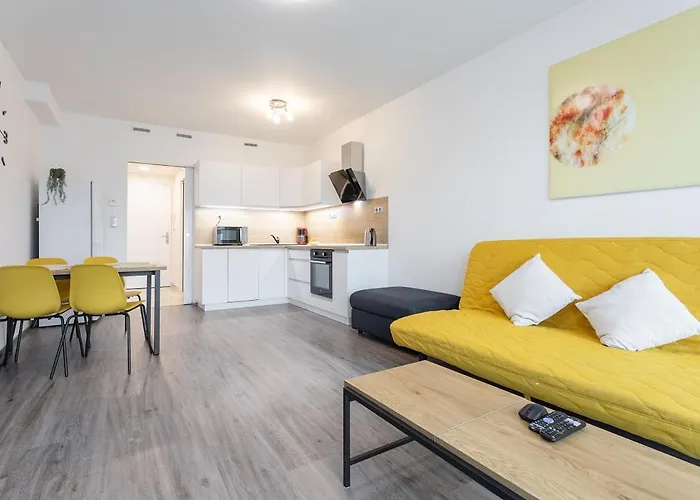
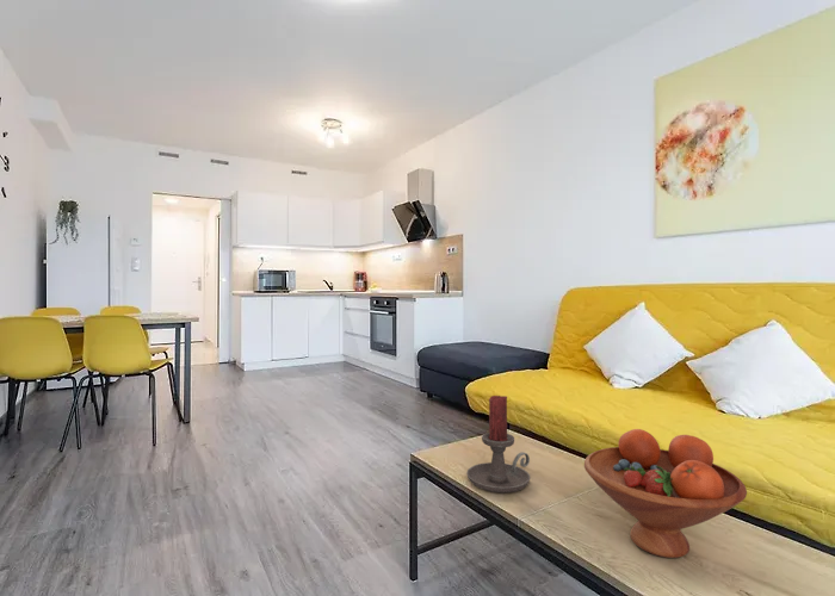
+ candle holder [465,395,531,493]
+ fruit bowl [583,428,748,559]
